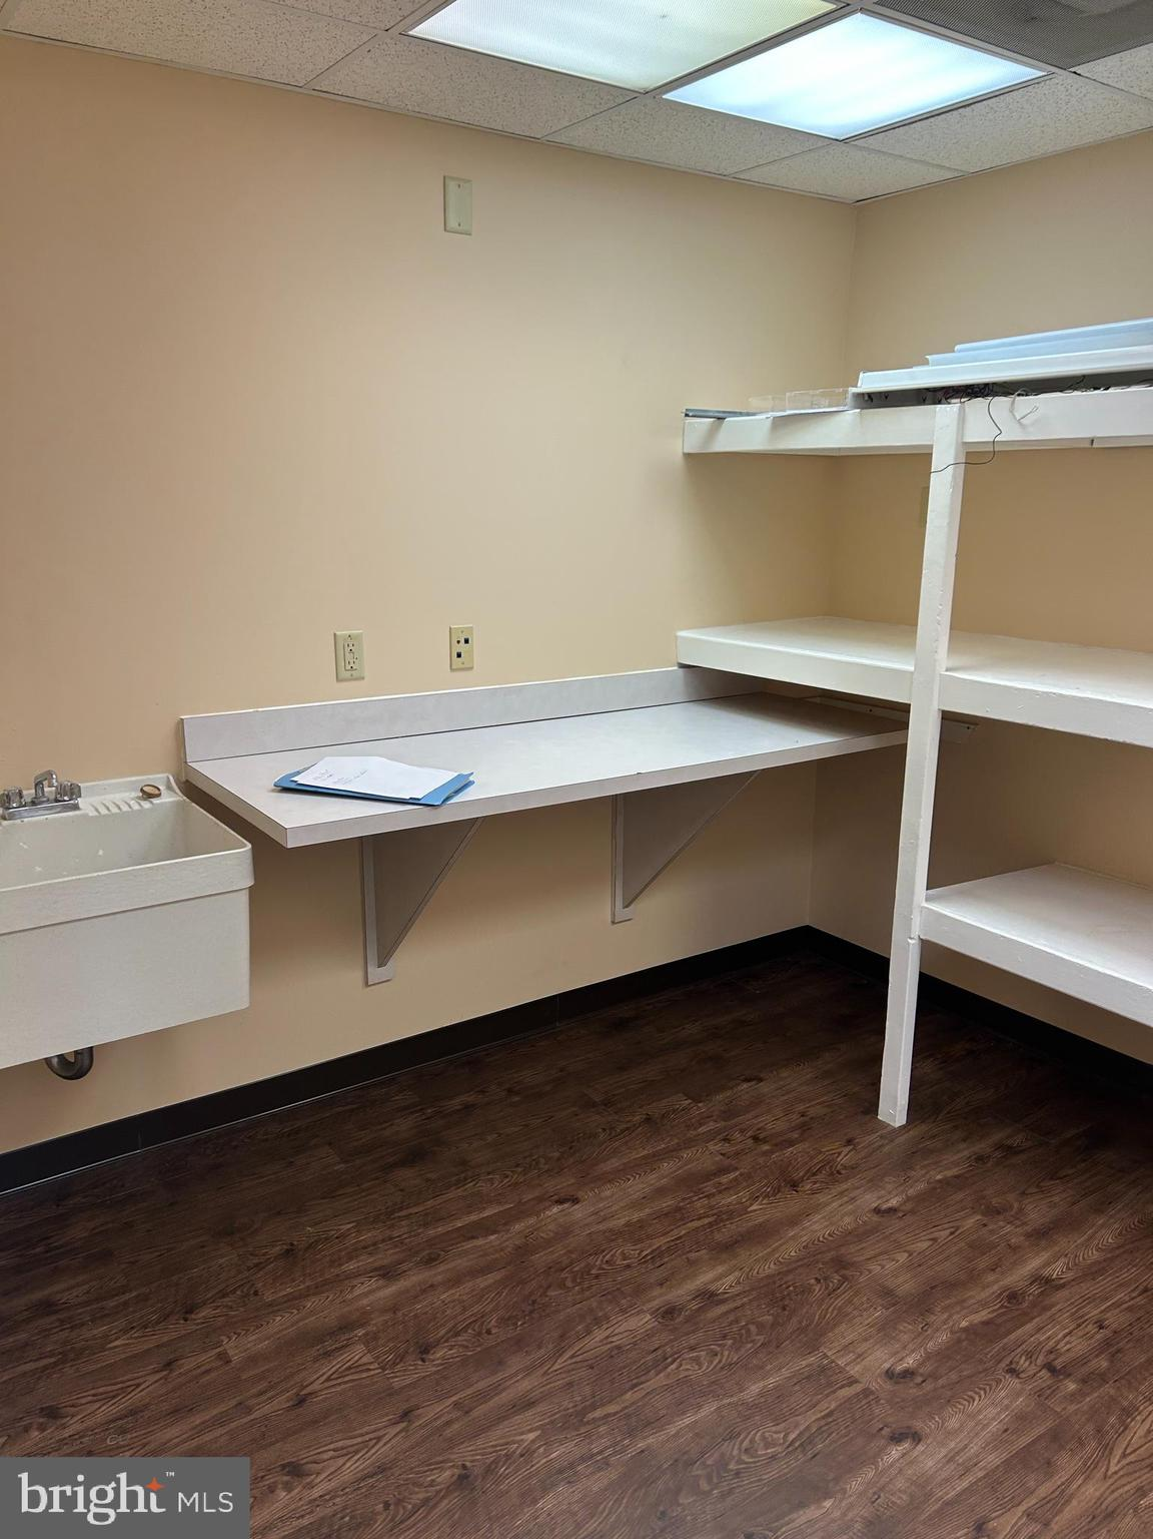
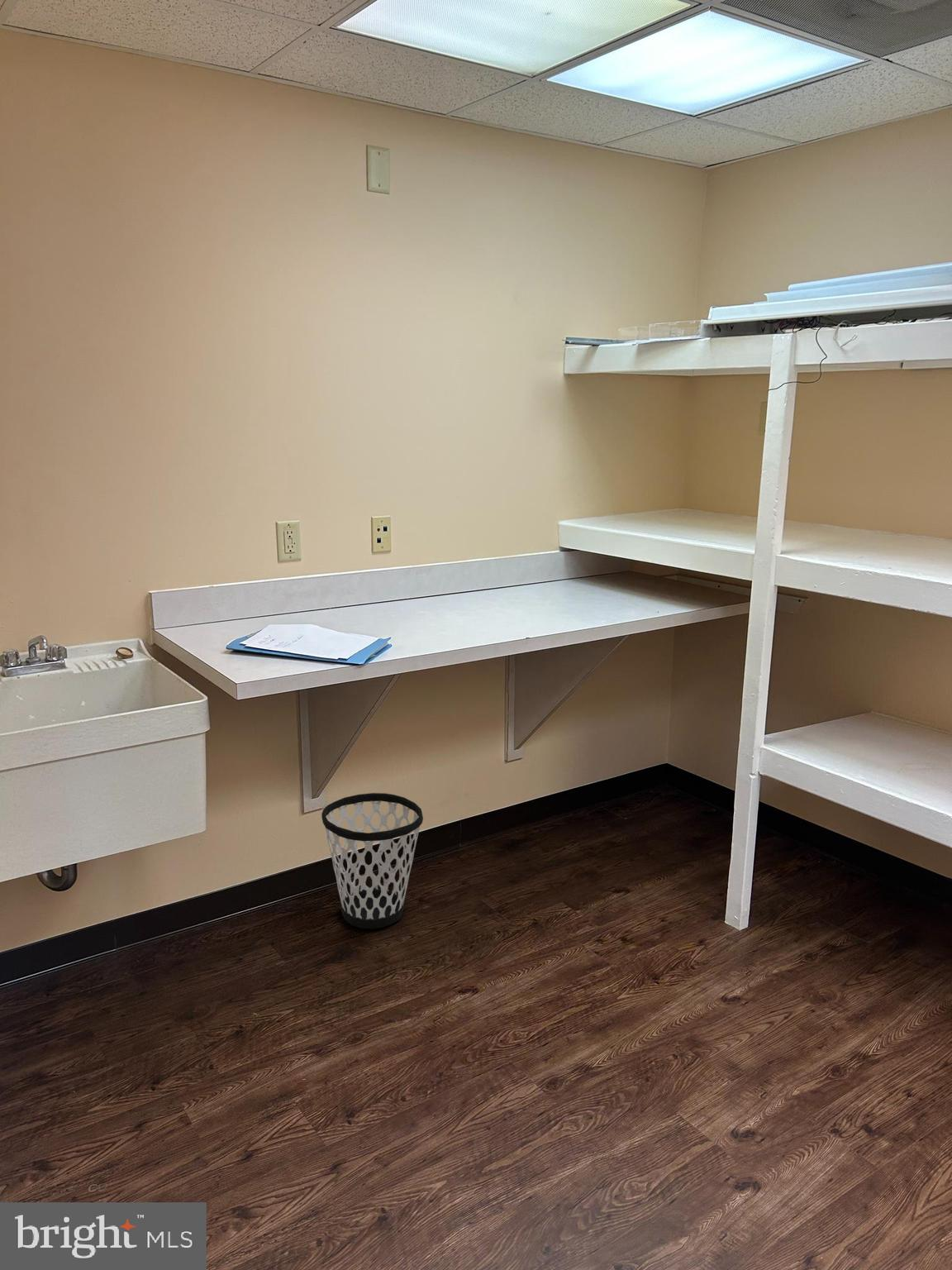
+ wastebasket [321,792,424,930]
